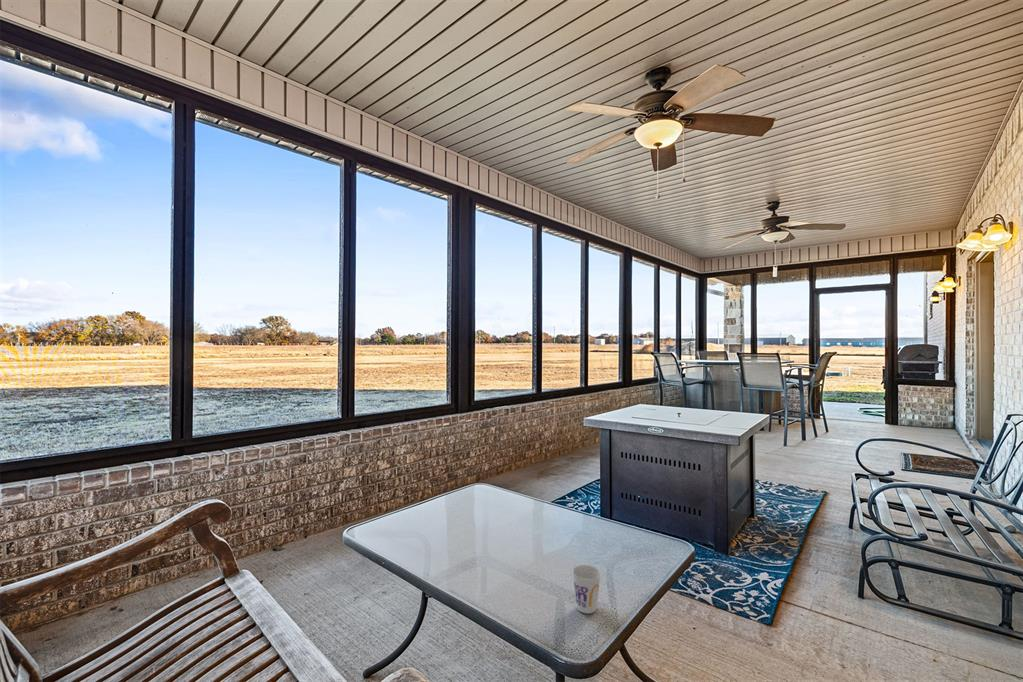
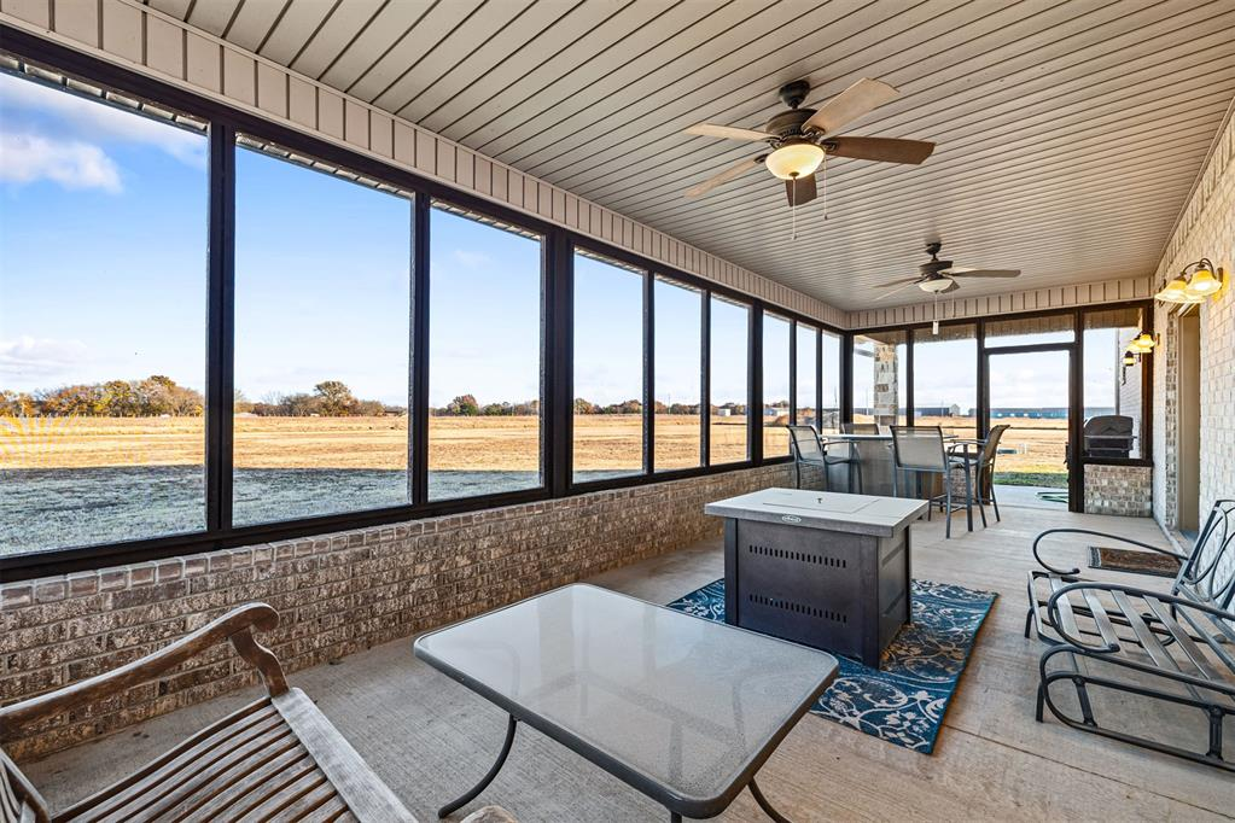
- cup [571,564,602,615]
